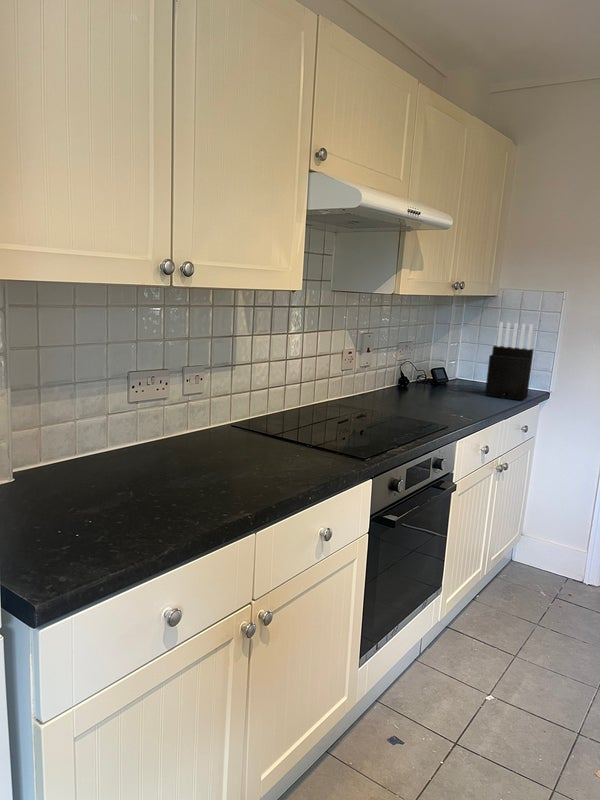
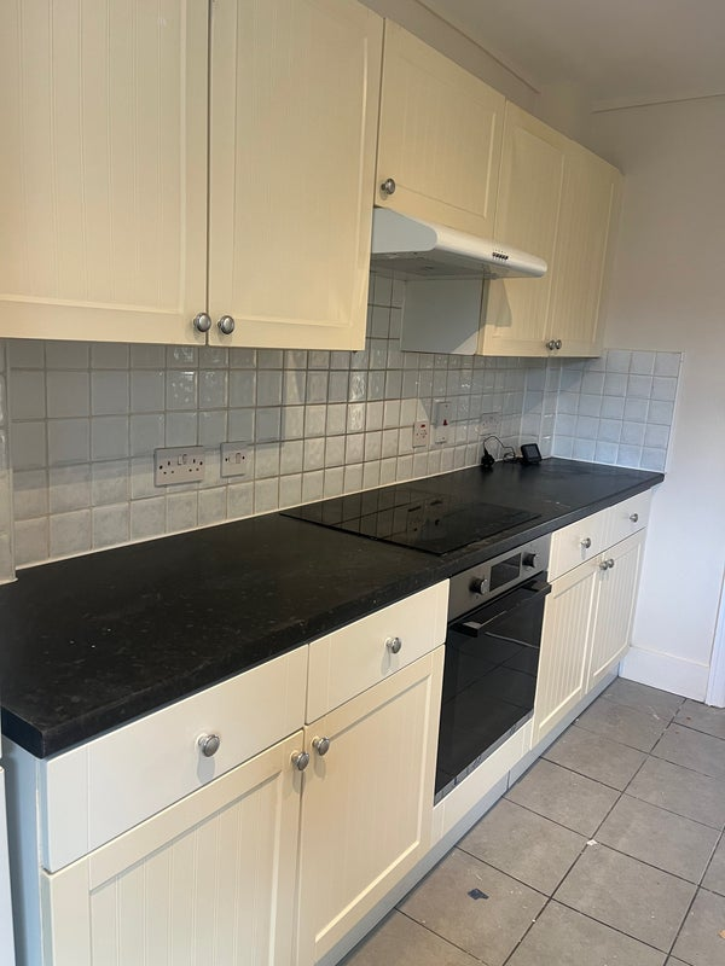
- knife block [484,321,535,401]
